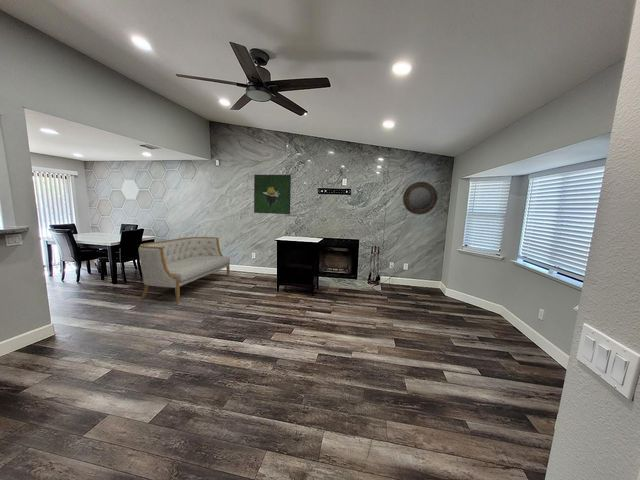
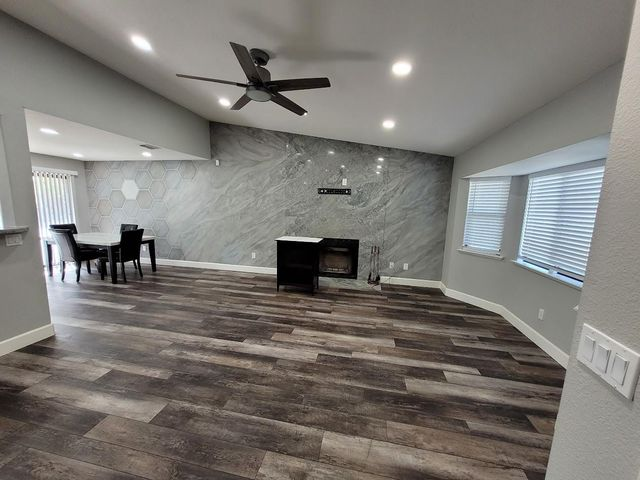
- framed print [253,174,292,215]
- sofa [138,236,231,304]
- home mirror [402,181,439,216]
